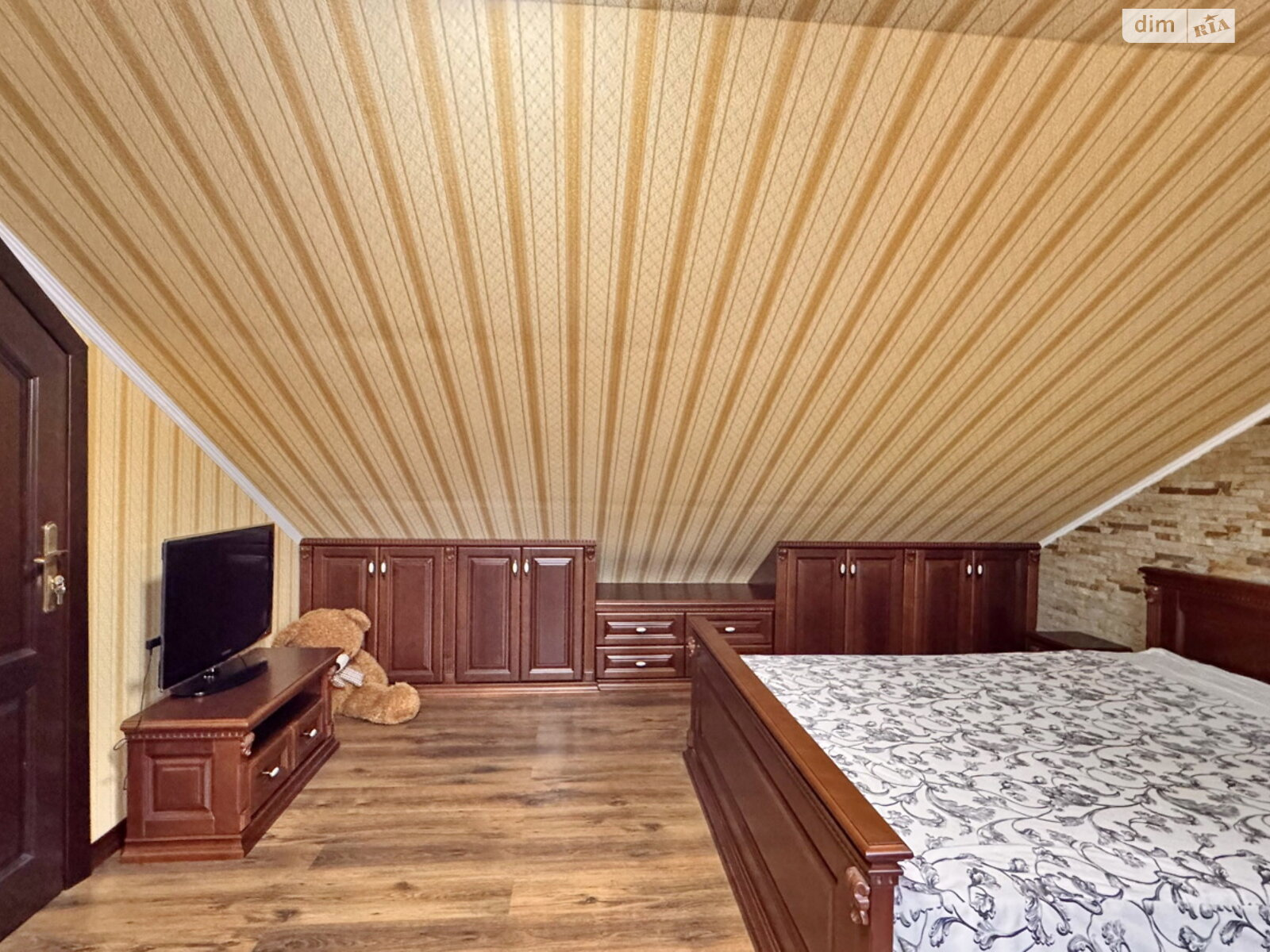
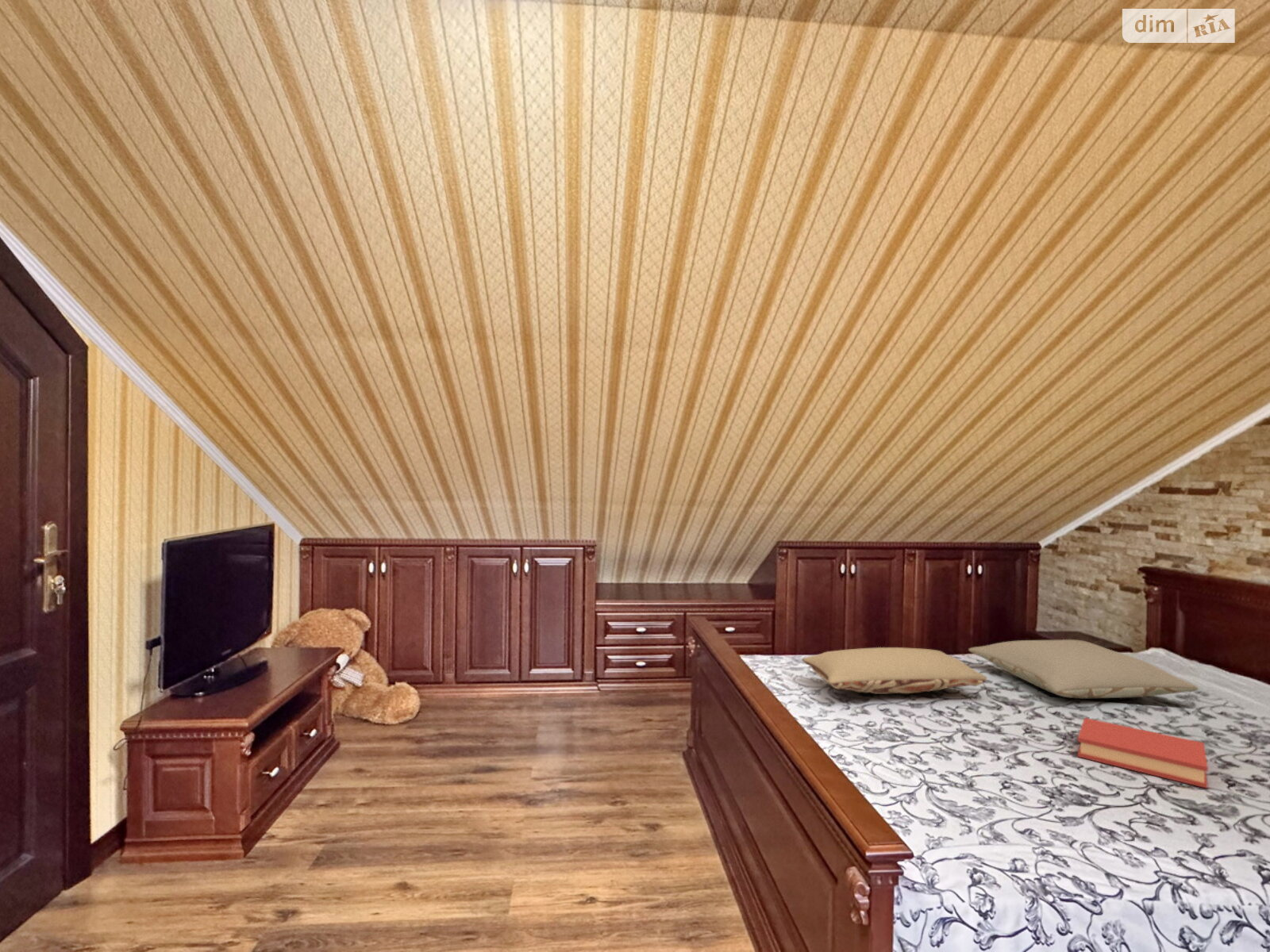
+ hardback book [1077,717,1209,789]
+ pillow [968,639,1199,700]
+ pillow [802,647,988,695]
